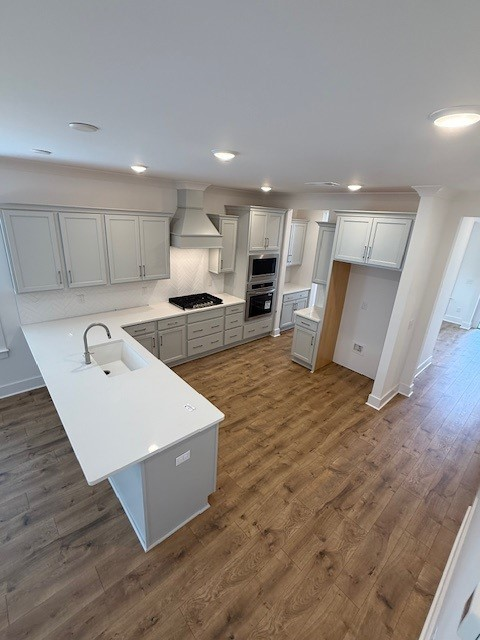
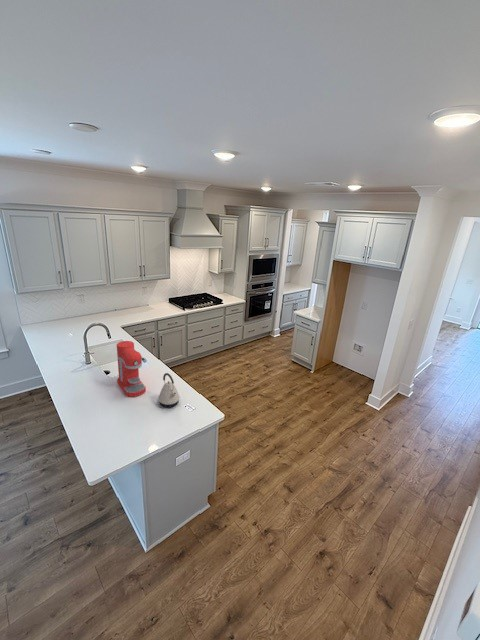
+ kettle [157,372,181,409]
+ coffee maker [116,340,148,398]
